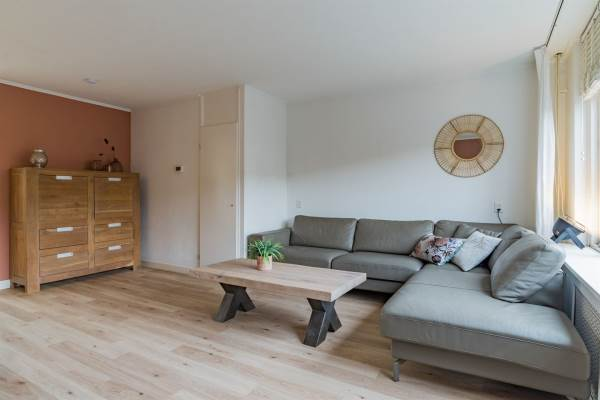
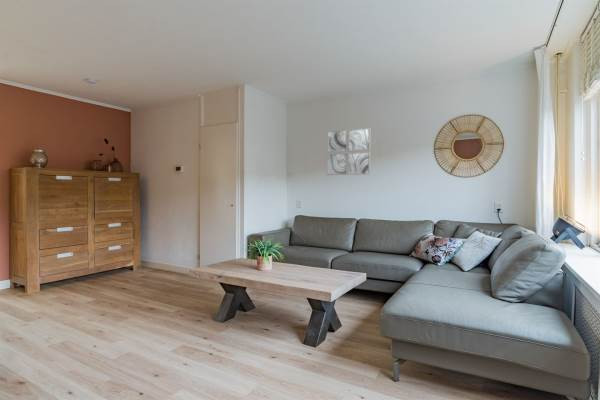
+ wall art [326,127,372,176]
